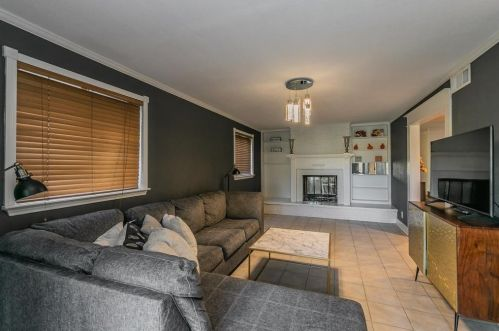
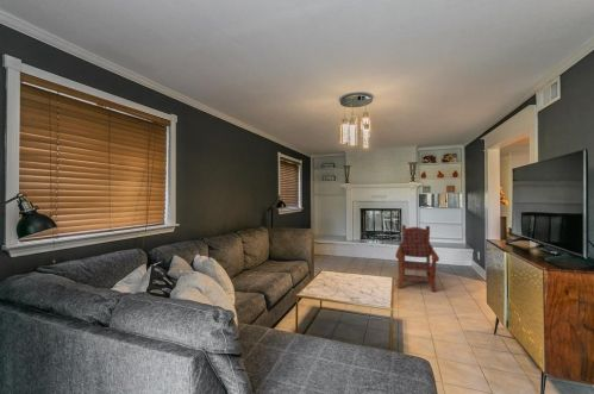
+ armchair [394,224,440,293]
